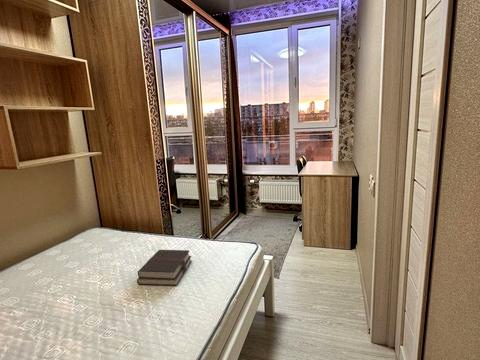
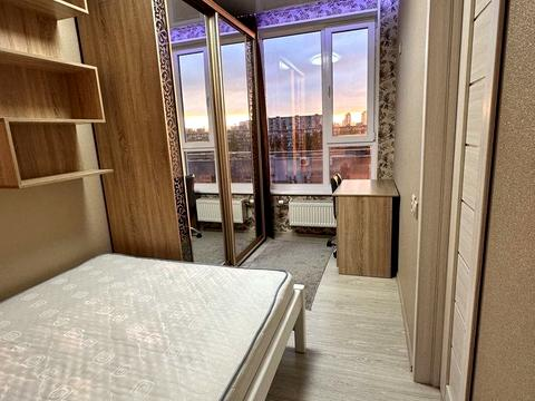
- bible [136,249,193,286]
